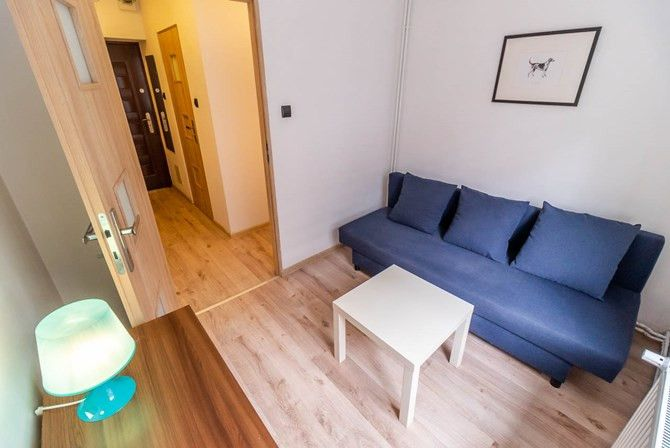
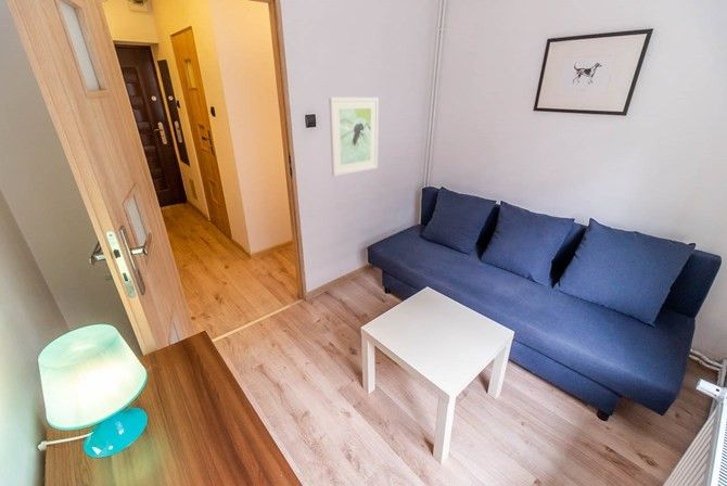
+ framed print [328,97,380,177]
